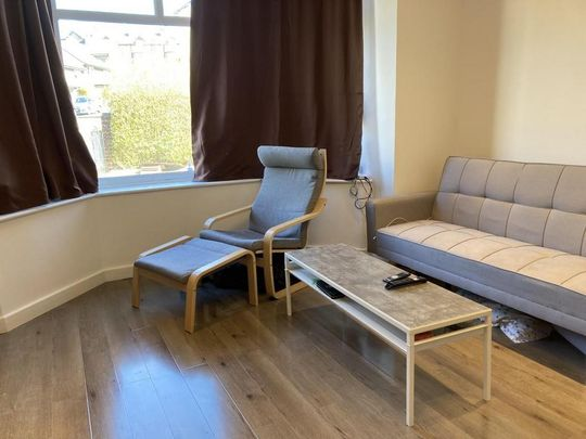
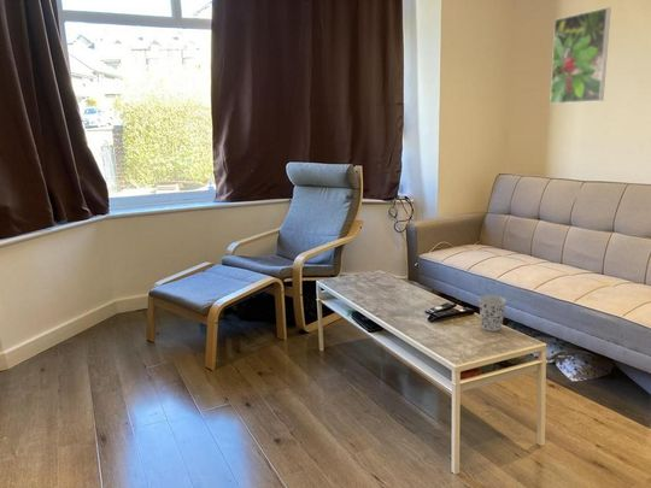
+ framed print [549,6,612,105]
+ cup [477,294,508,333]
